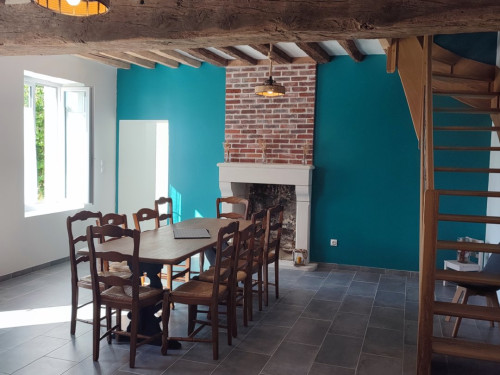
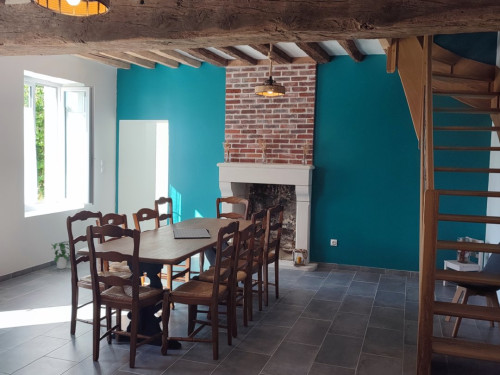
+ potted plant [51,240,71,270]
